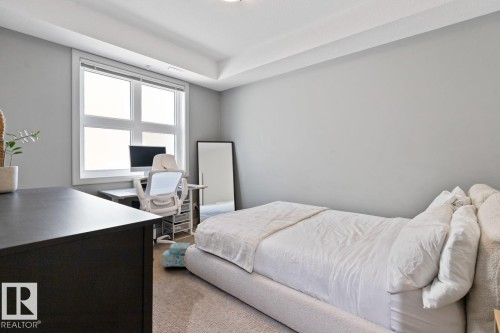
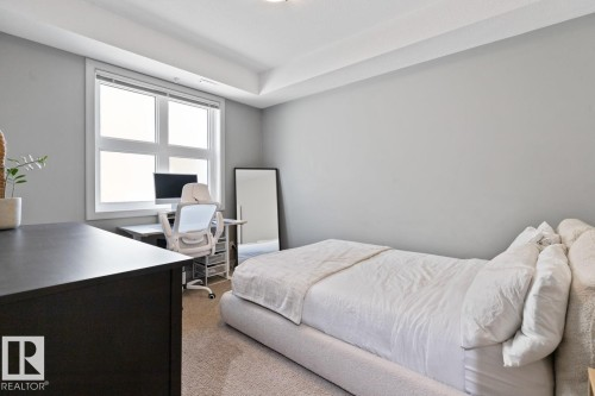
- backpack [161,242,191,268]
